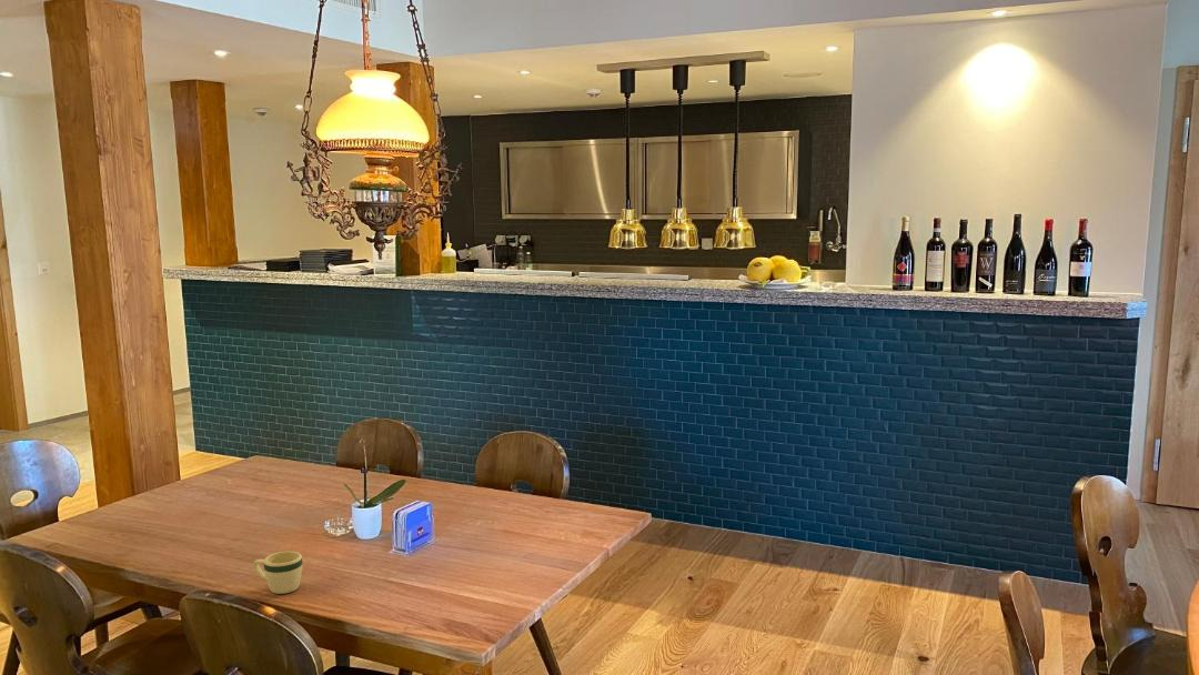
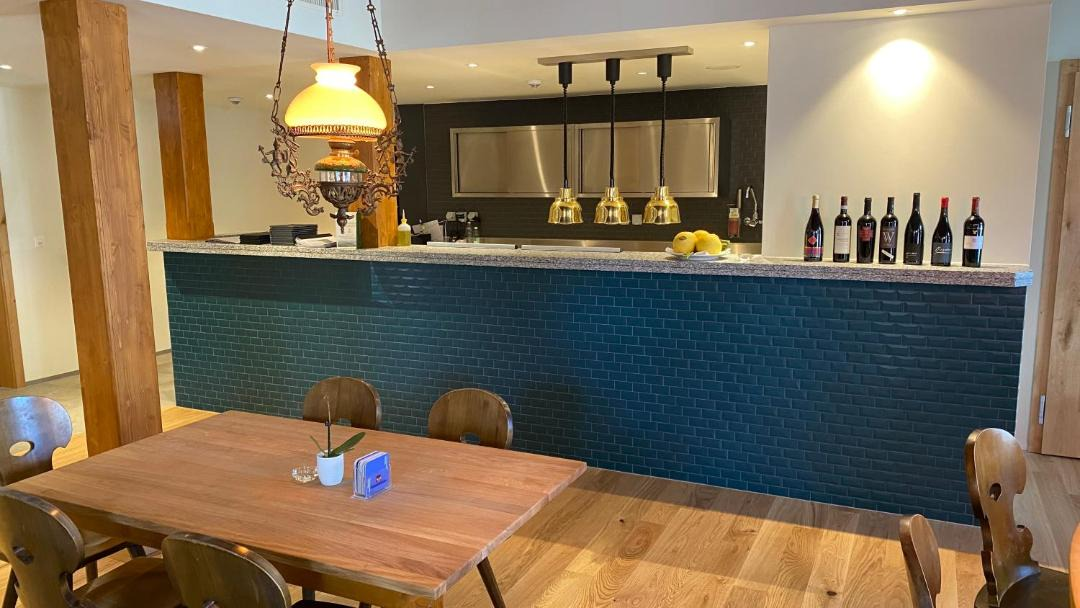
- mug [252,551,303,595]
